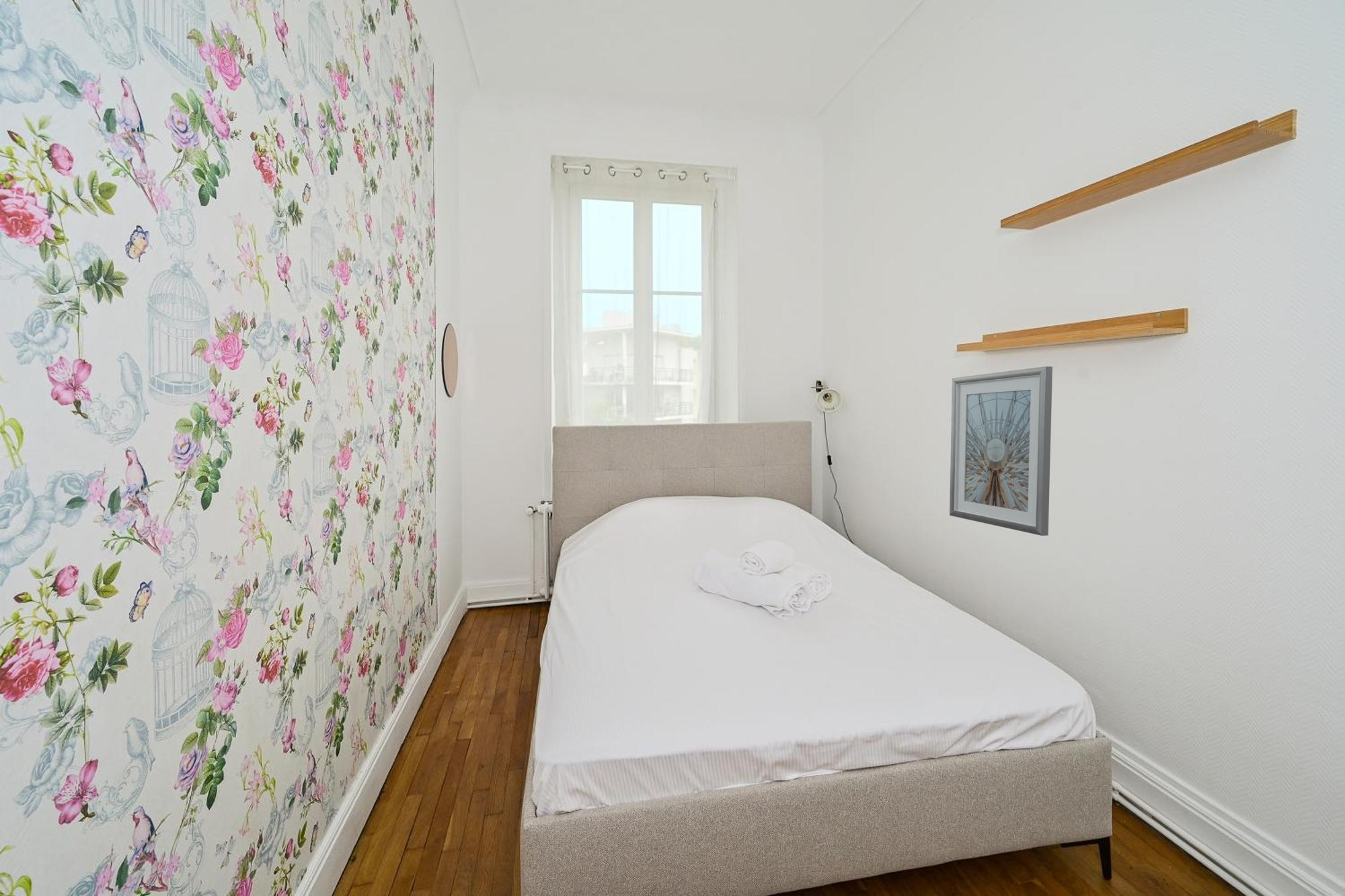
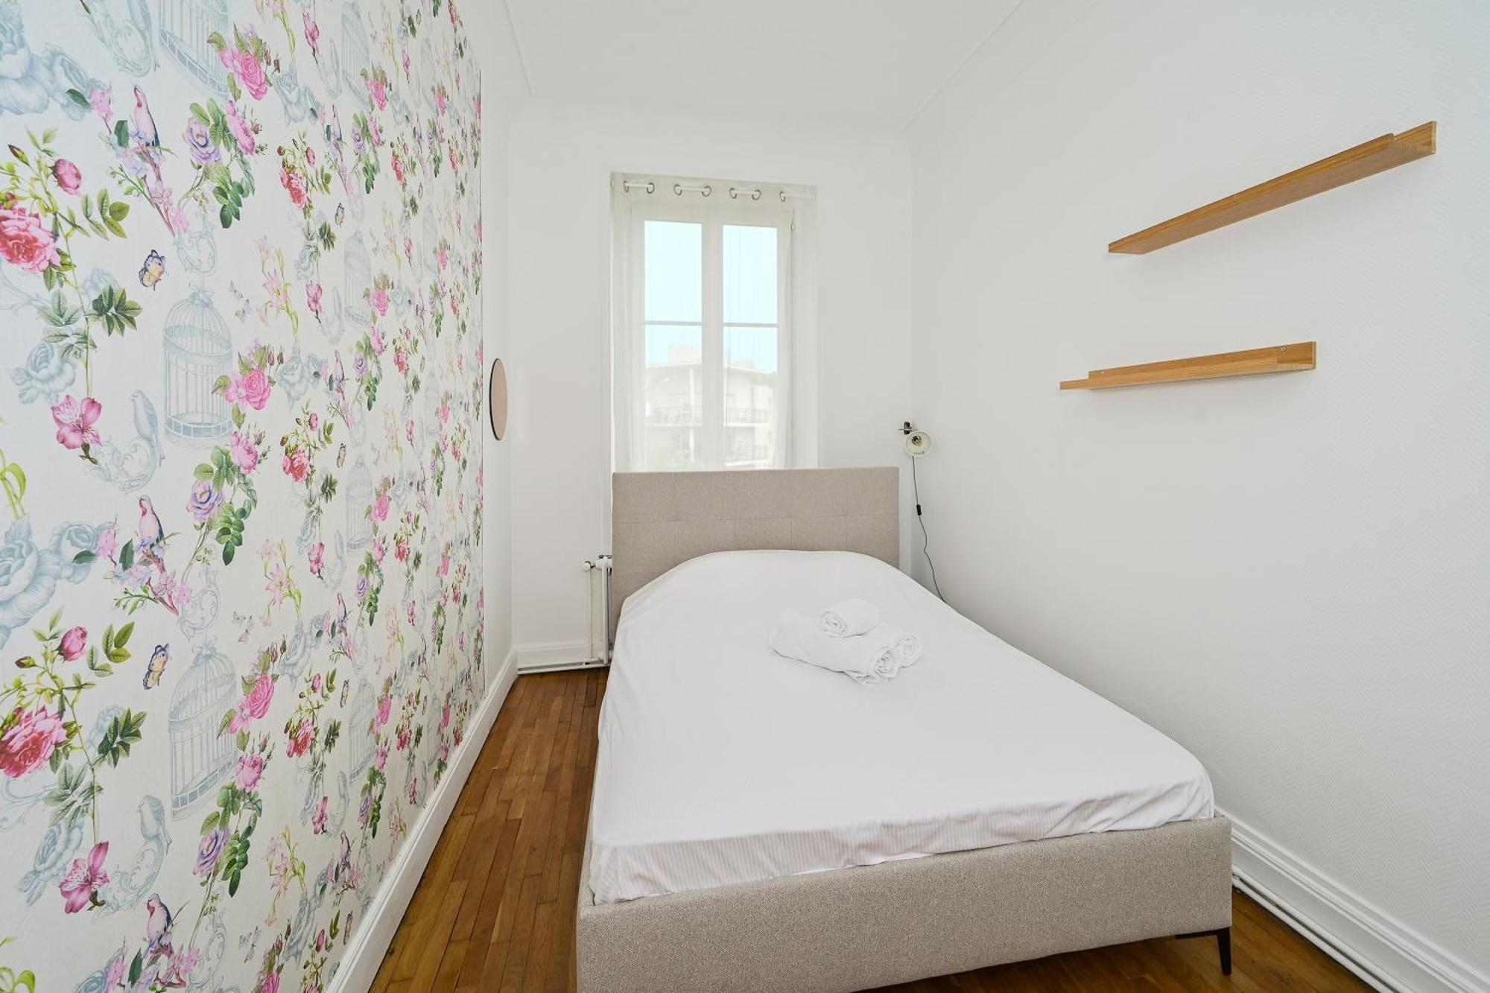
- picture frame [949,366,1053,536]
